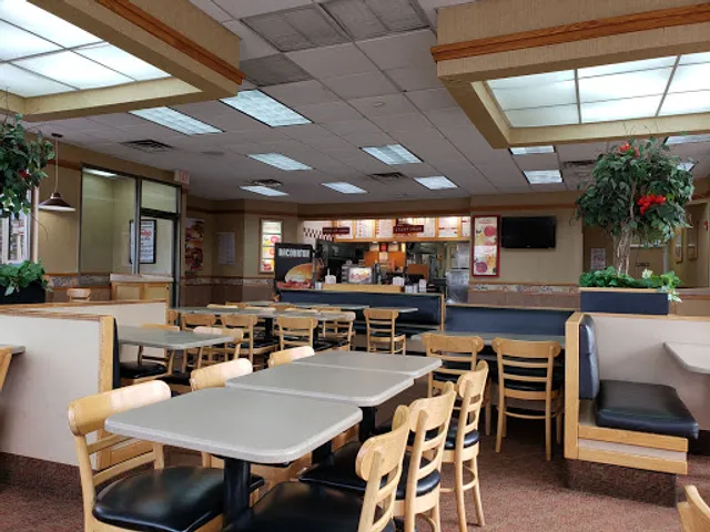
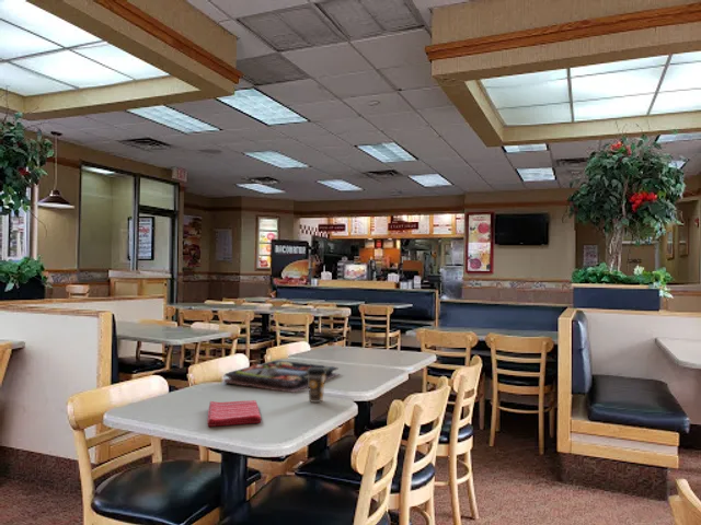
+ coffee cup [307,368,326,404]
+ food tray [222,359,342,394]
+ dish towel [206,399,263,428]
